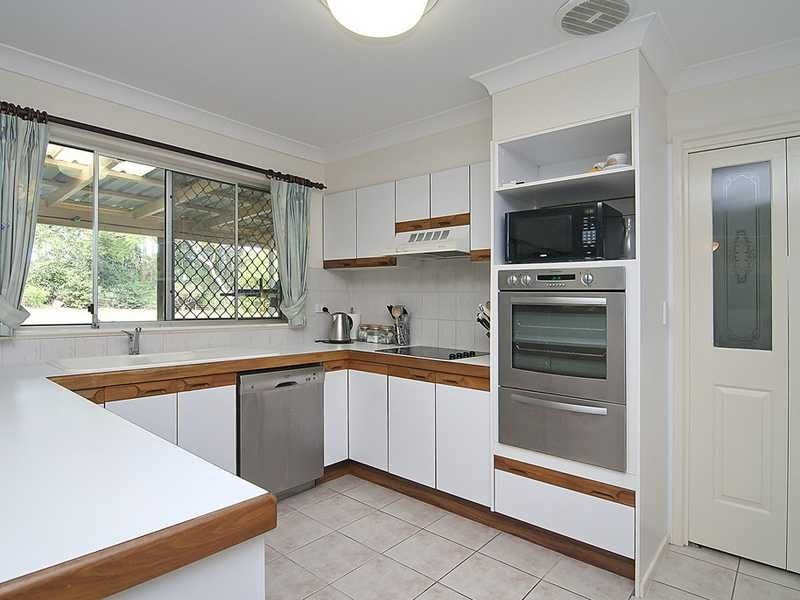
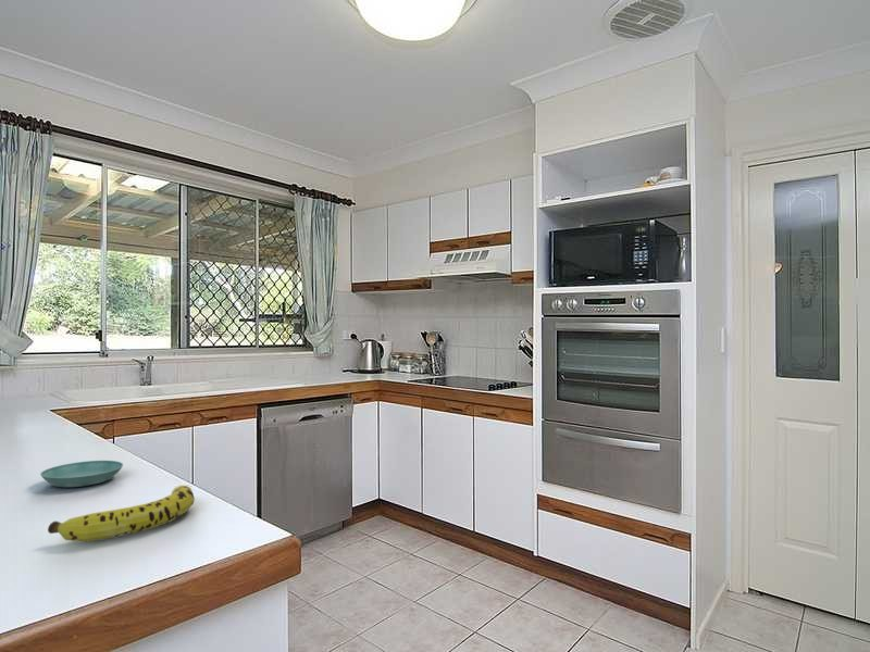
+ fruit [47,485,196,542]
+ saucer [39,460,124,488]
